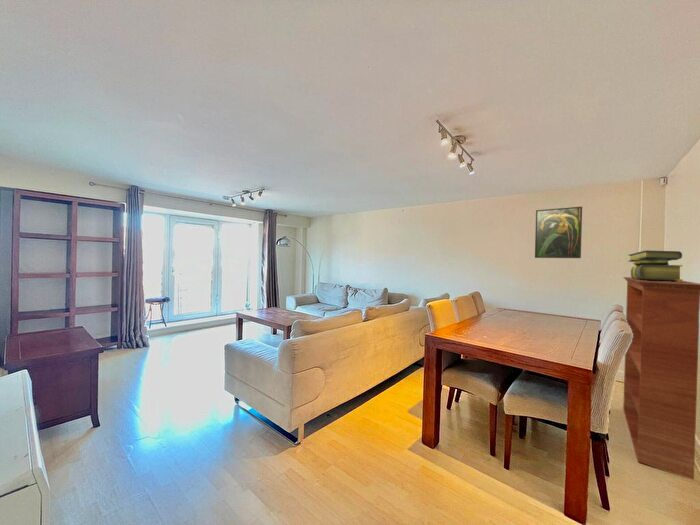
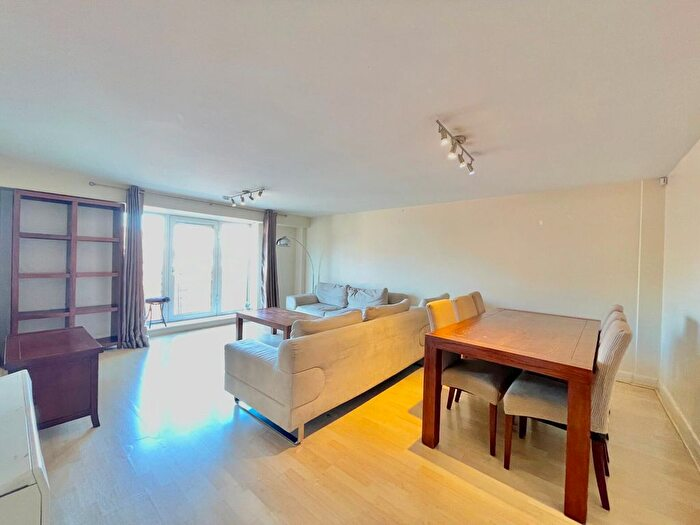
- stack of books [627,249,684,282]
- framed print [534,206,583,259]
- bookcase [622,276,700,481]
